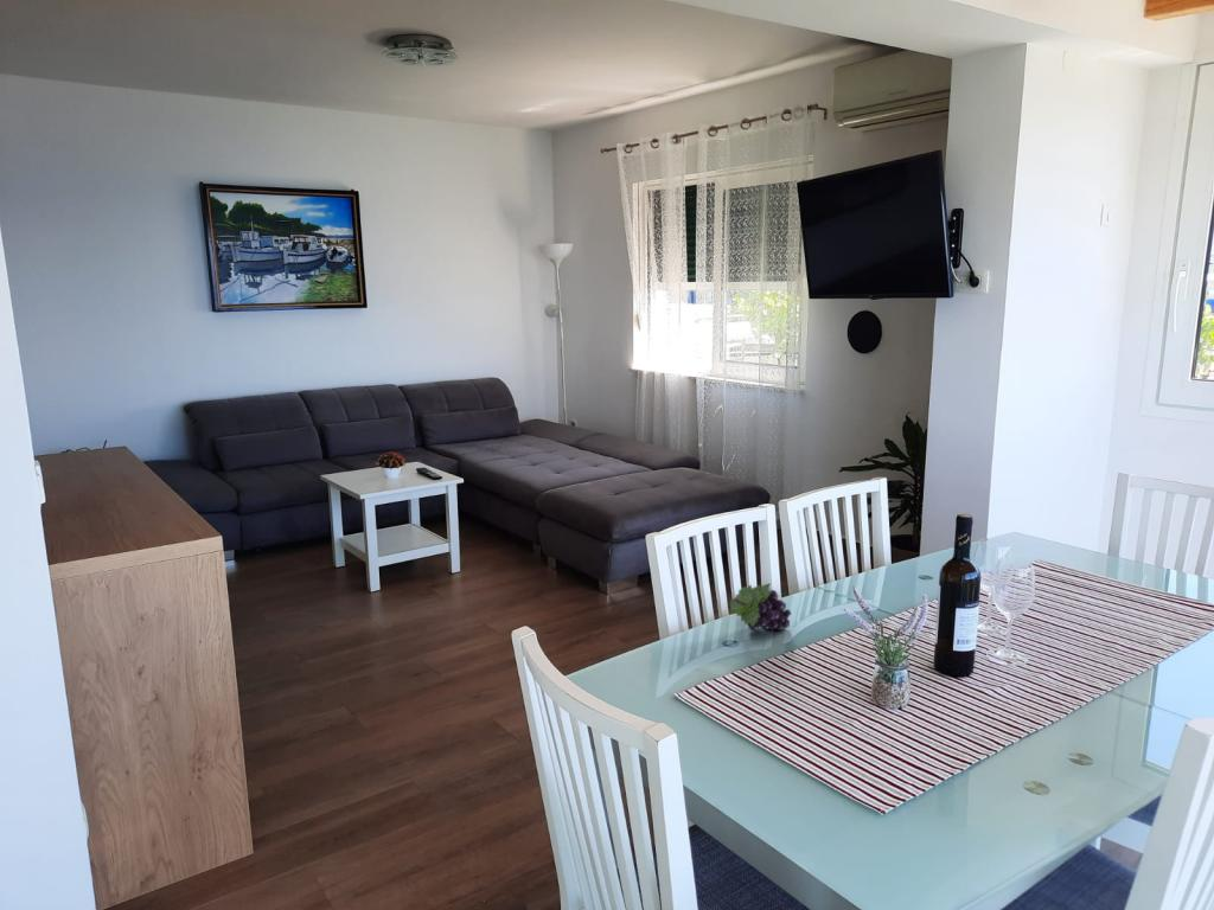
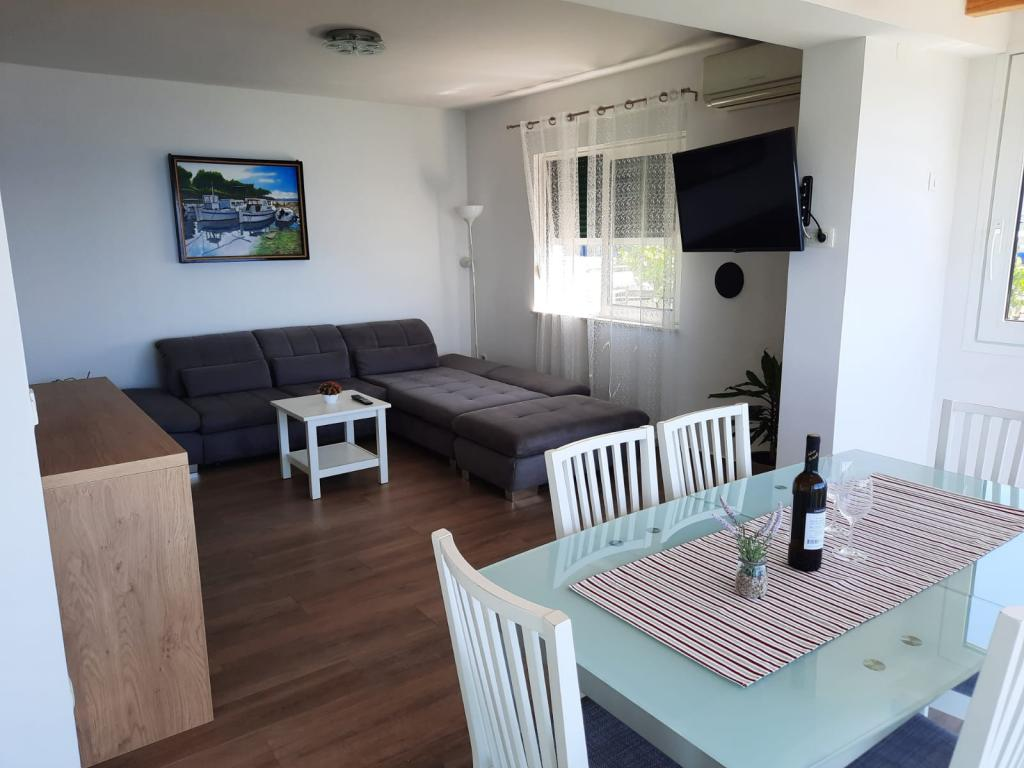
- fruit [729,582,792,632]
